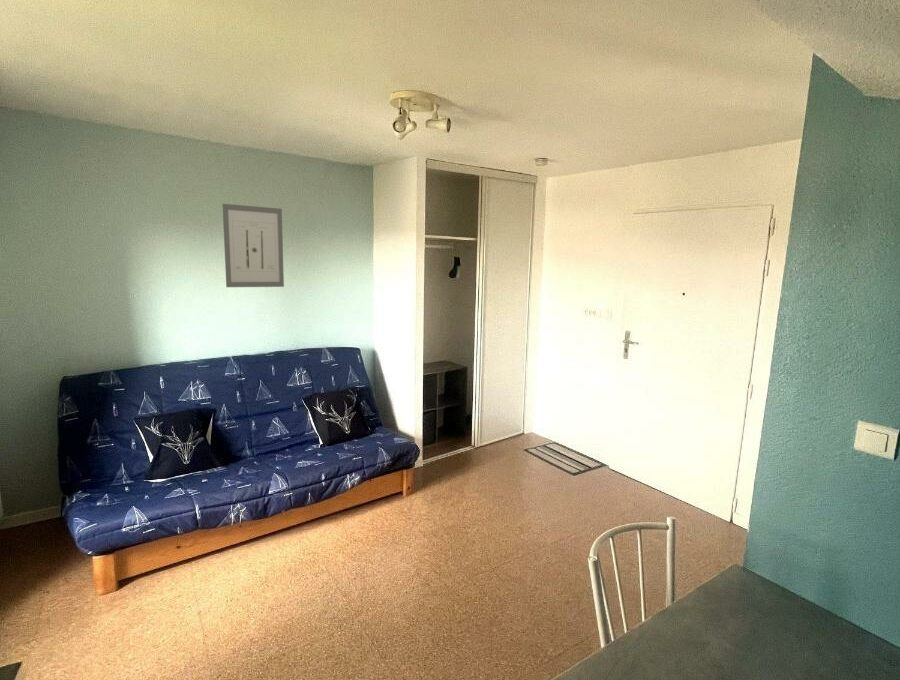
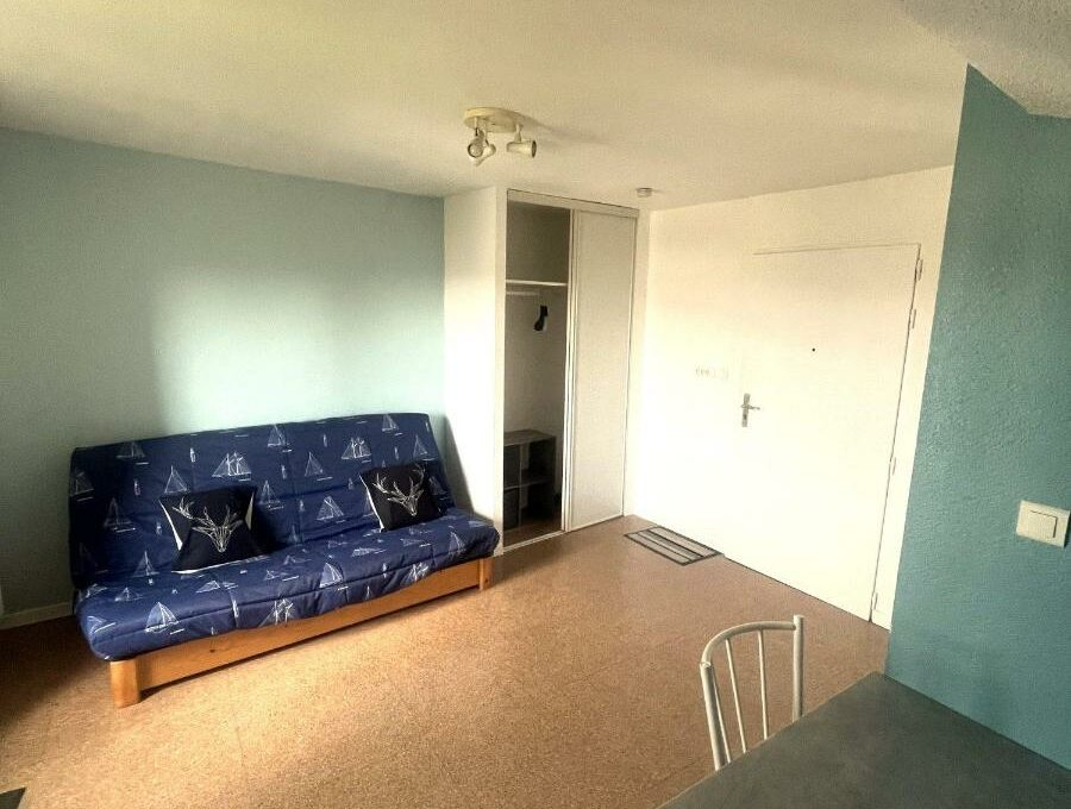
- wall art [222,203,285,288]
